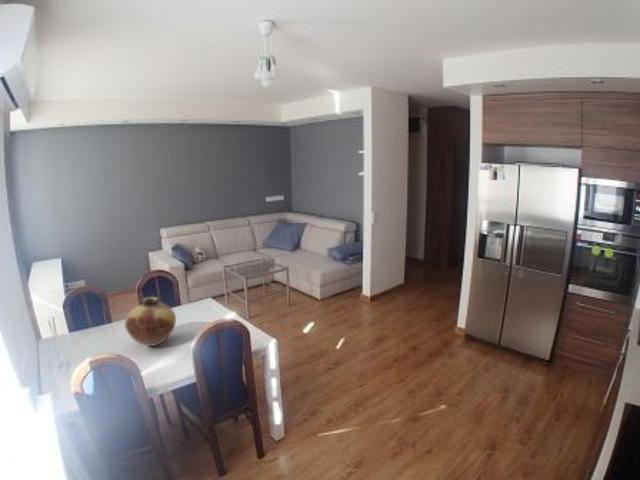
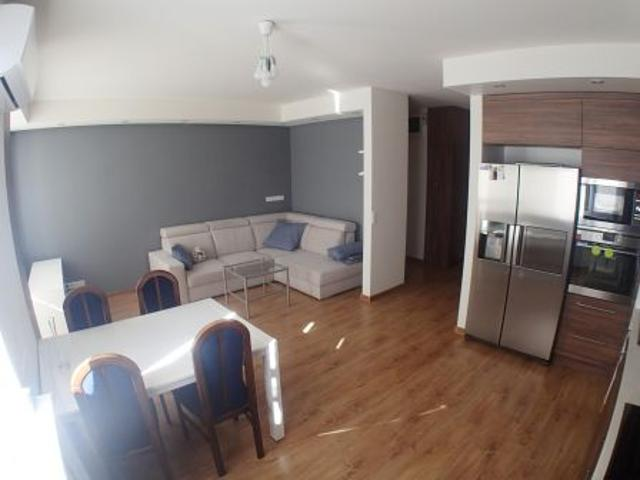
- vase [124,296,177,347]
